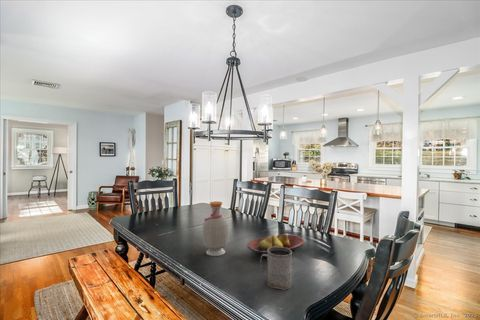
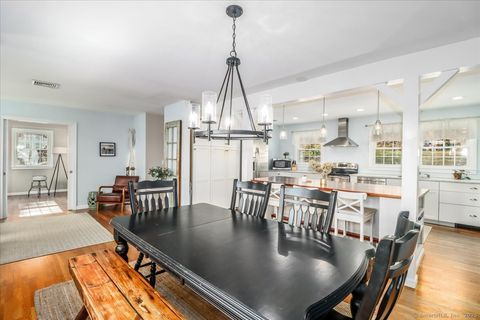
- fruit bowl [246,232,306,259]
- bottle [202,201,230,257]
- mug [259,246,293,291]
